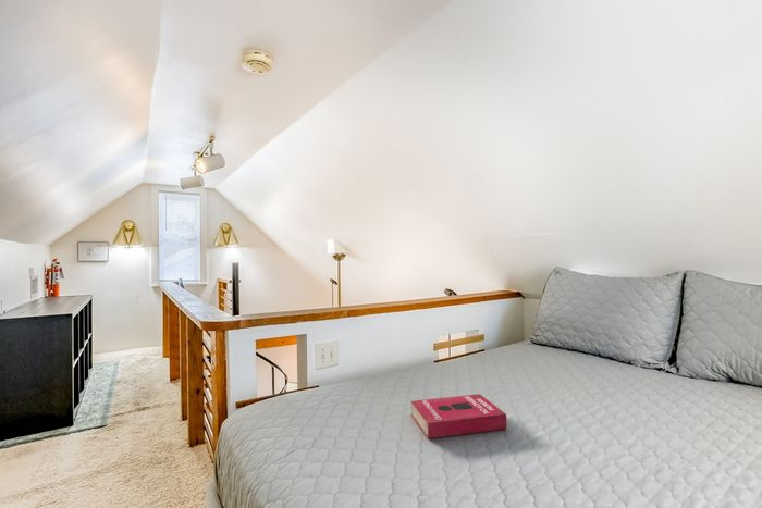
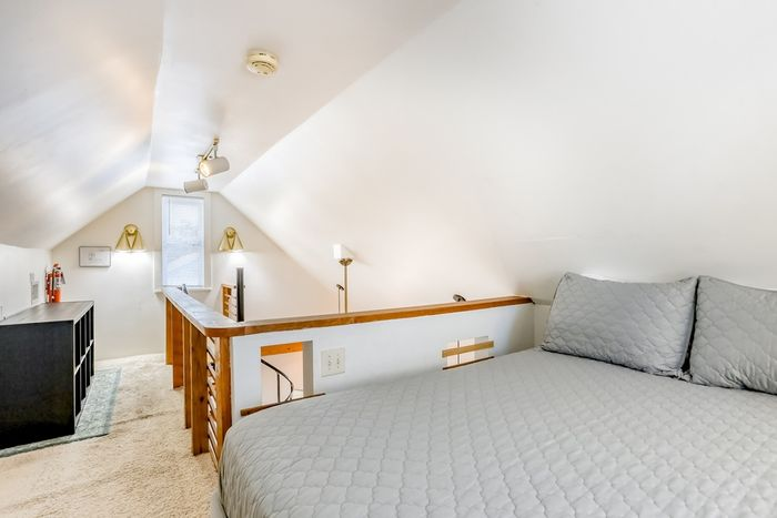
- book [409,393,507,439]
